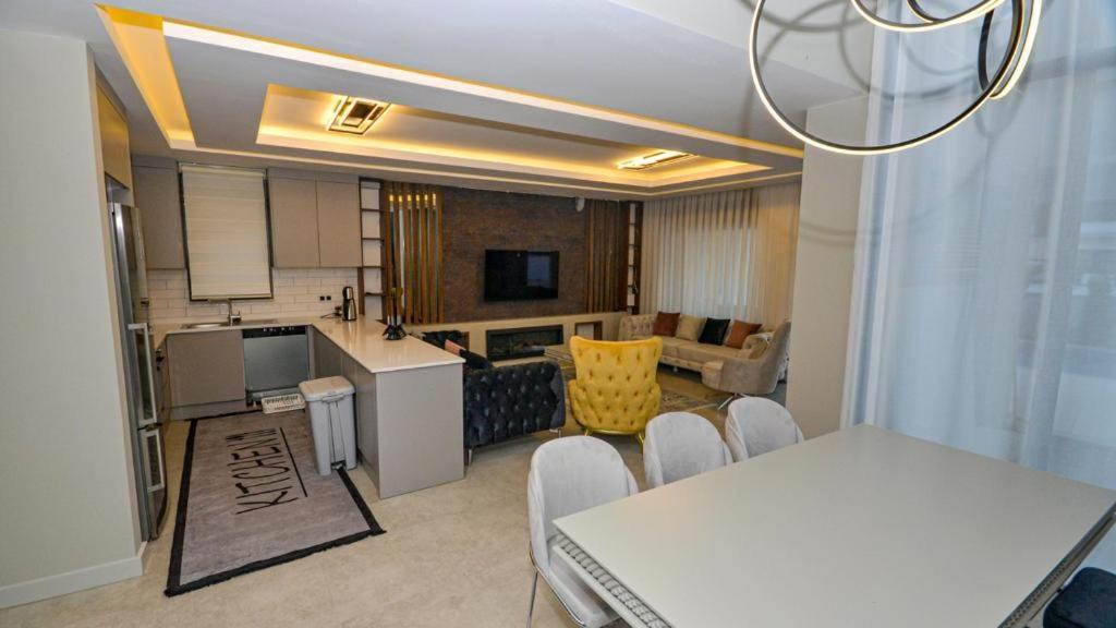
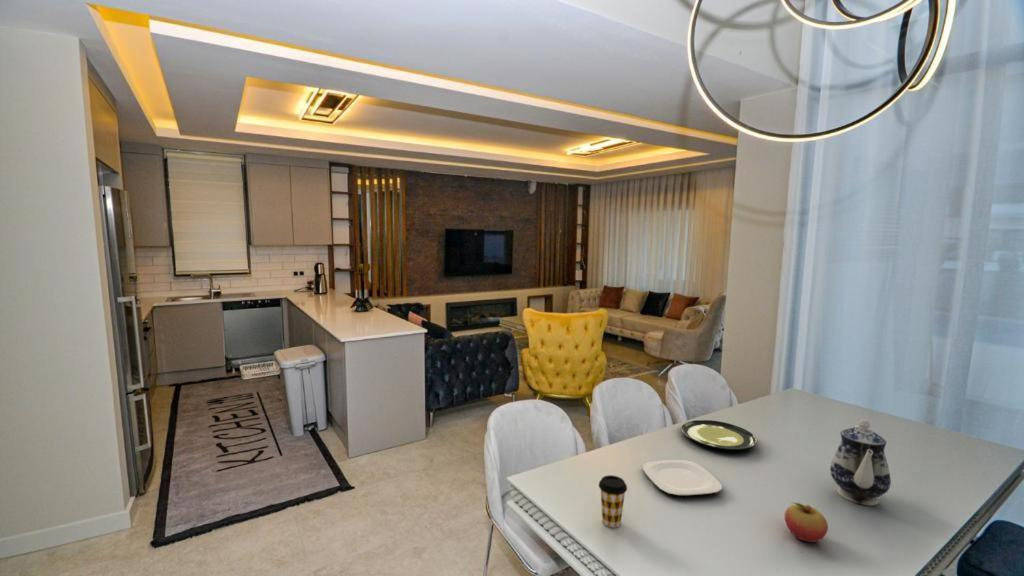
+ coffee cup [598,474,628,529]
+ plate [641,459,723,497]
+ plate [680,419,758,451]
+ teapot [829,418,892,507]
+ fruit [784,501,829,543]
